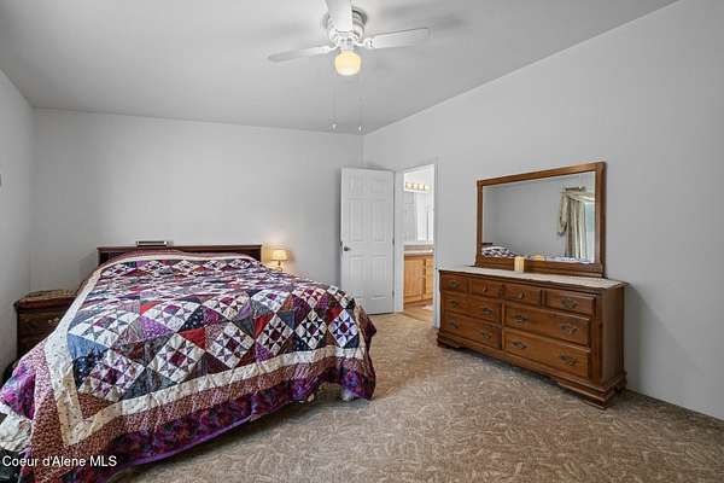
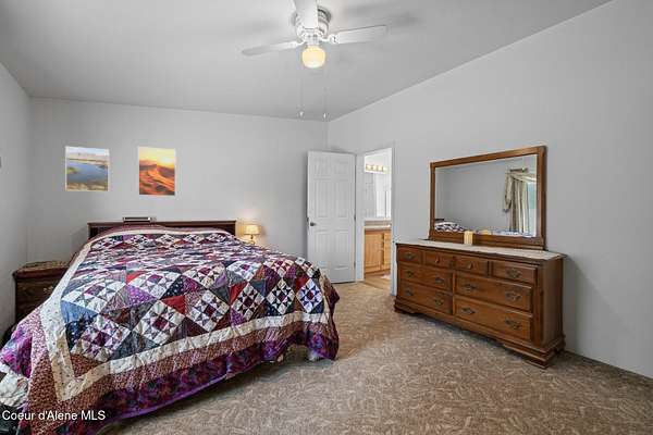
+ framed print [64,146,110,192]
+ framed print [137,146,176,197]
